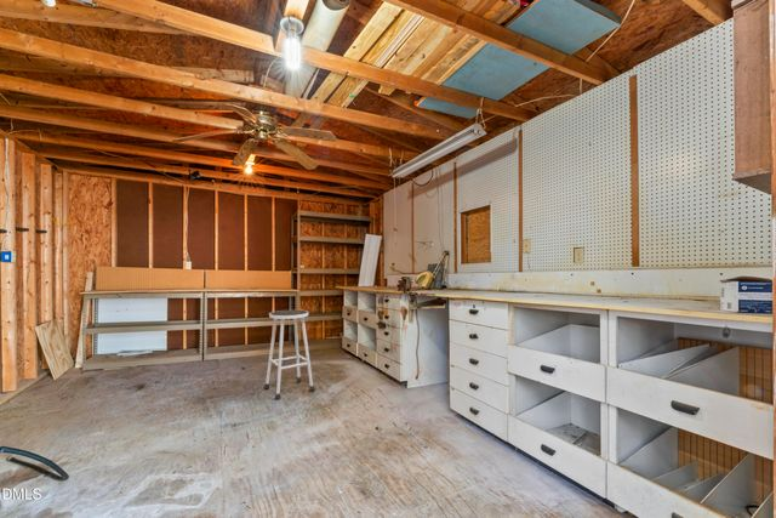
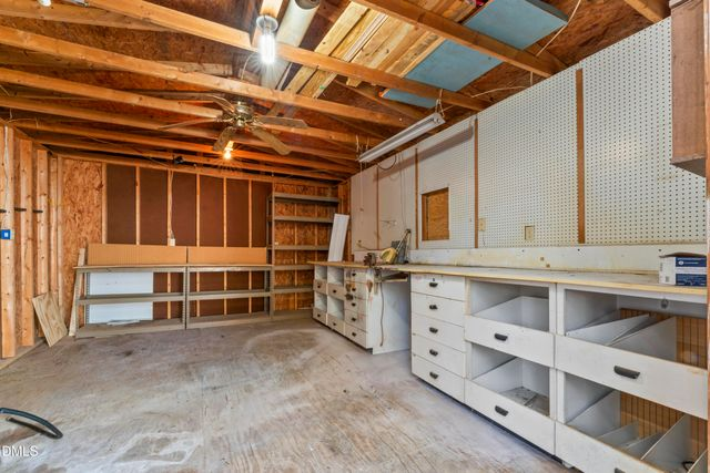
- stool [263,309,316,402]
